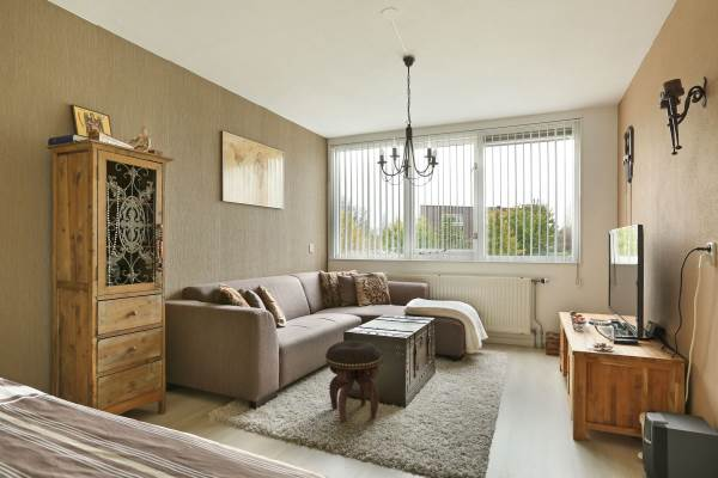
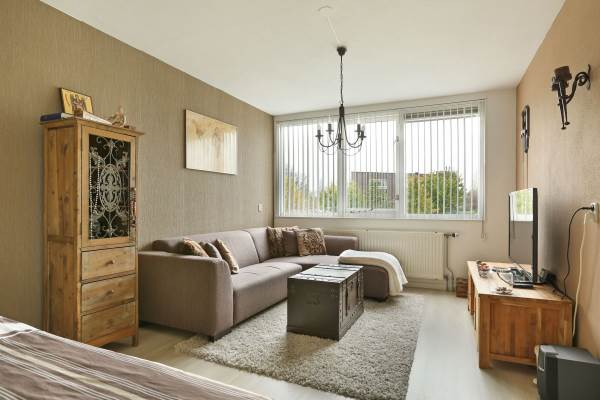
- footstool [324,339,383,423]
